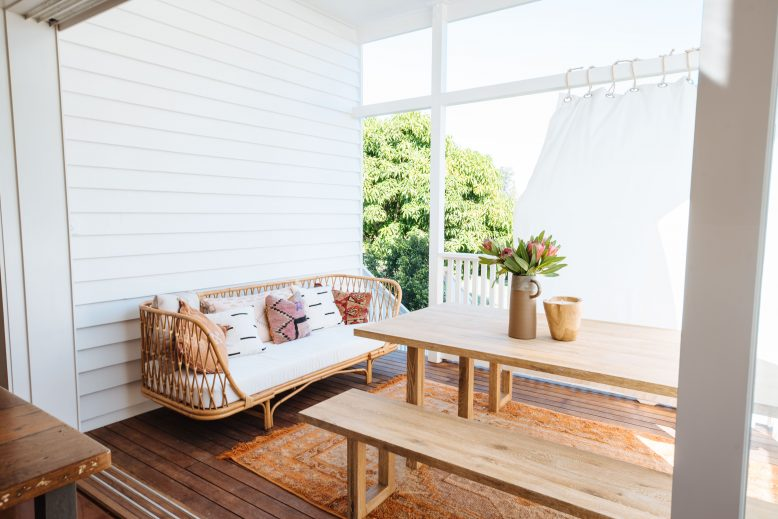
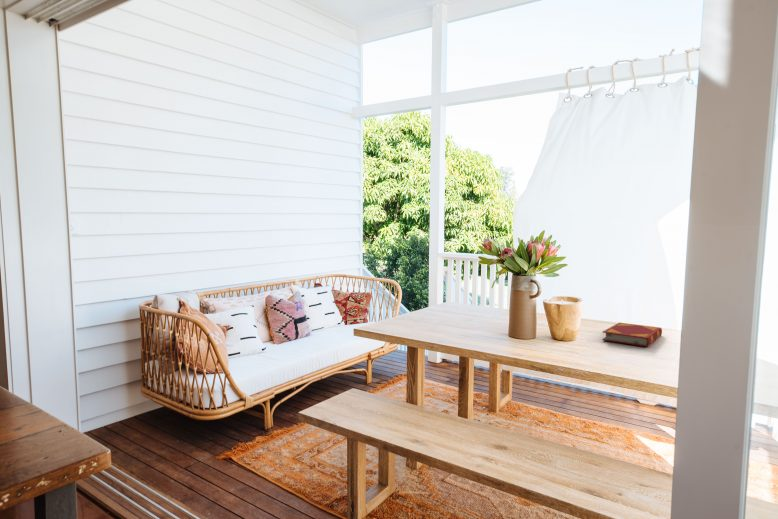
+ hardback book [601,322,663,348]
